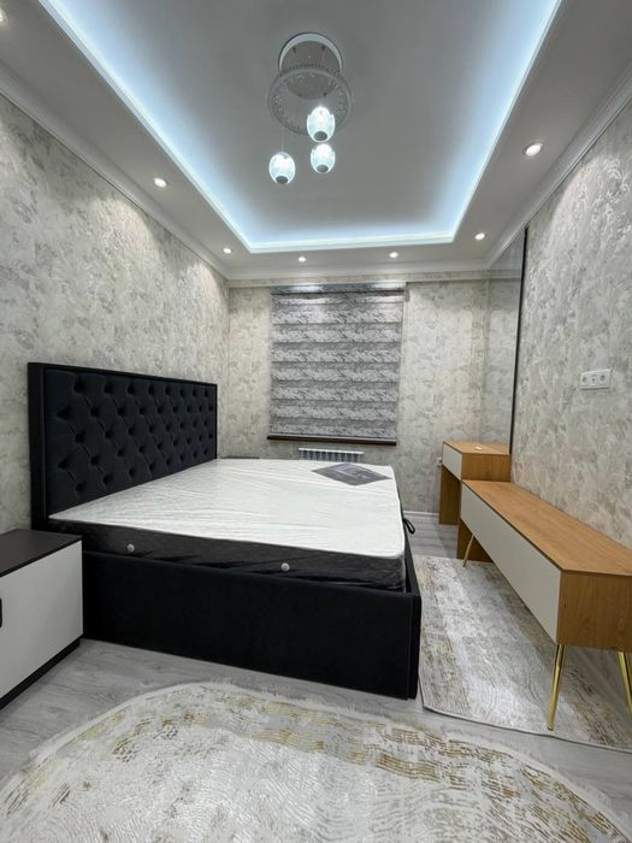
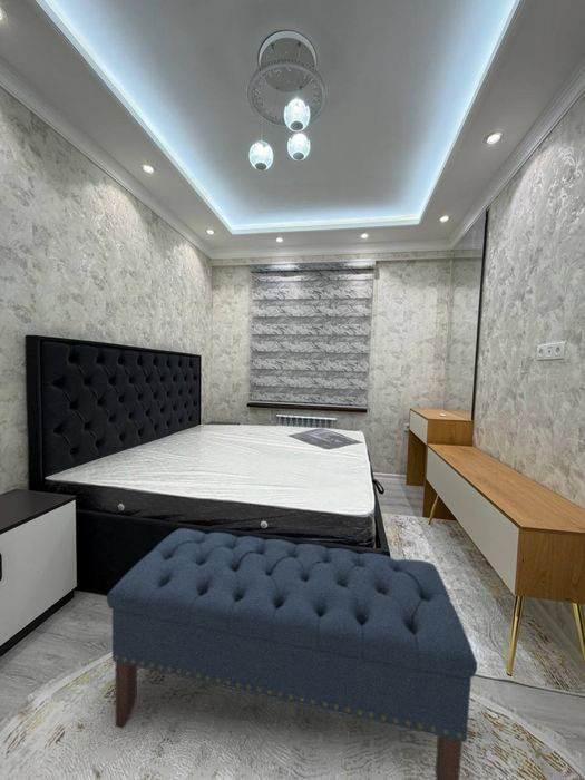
+ bench [106,527,478,780]
